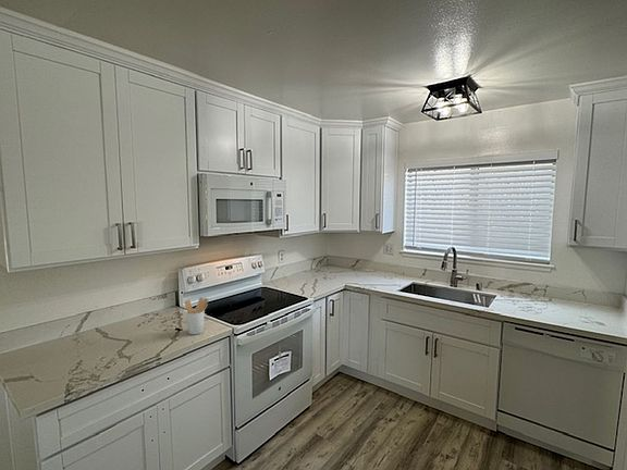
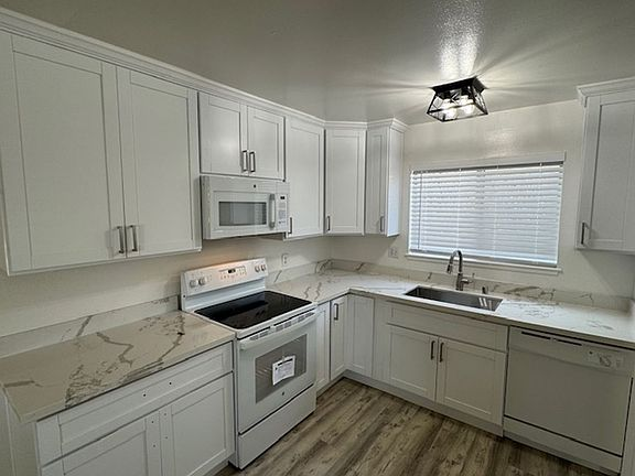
- utensil holder [184,296,210,335]
